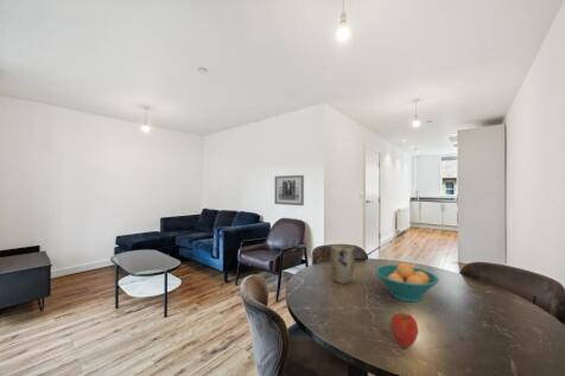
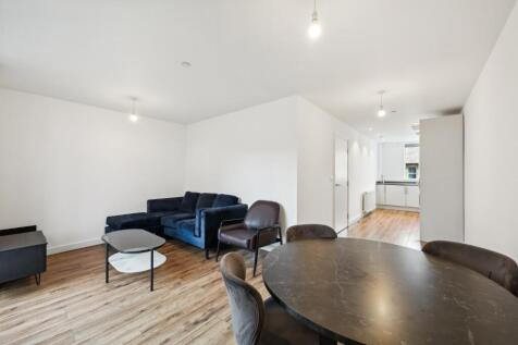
- apple [389,312,419,350]
- plant pot [330,243,356,285]
- fruit bowl [374,262,440,302]
- wall art [273,174,305,206]
